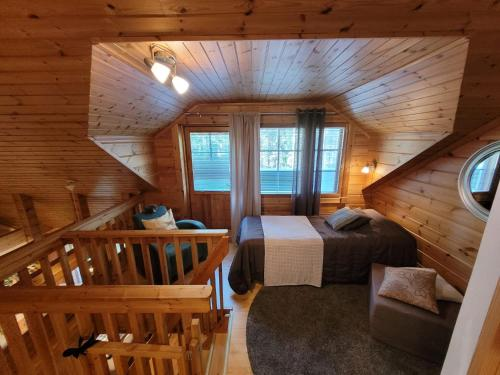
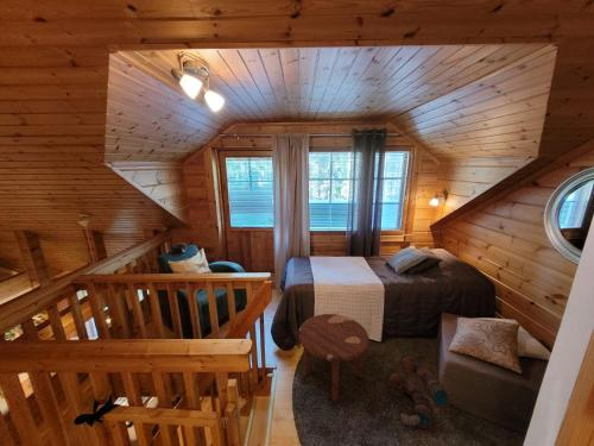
+ side table [297,313,371,403]
+ boots [387,354,451,431]
